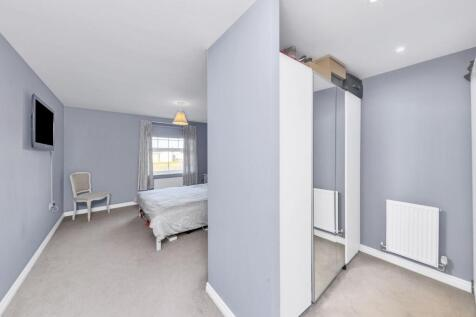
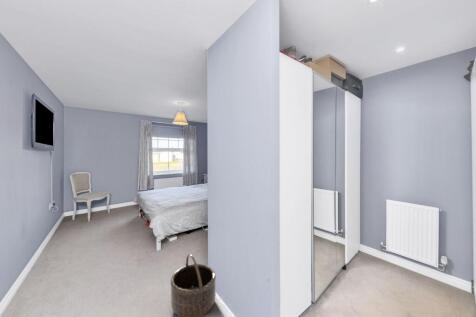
+ basket [169,253,217,317]
